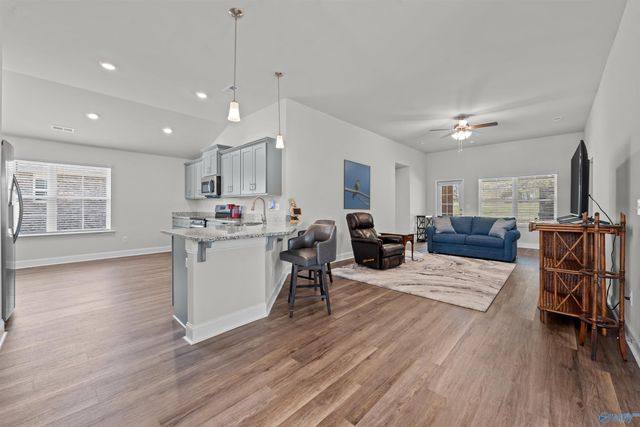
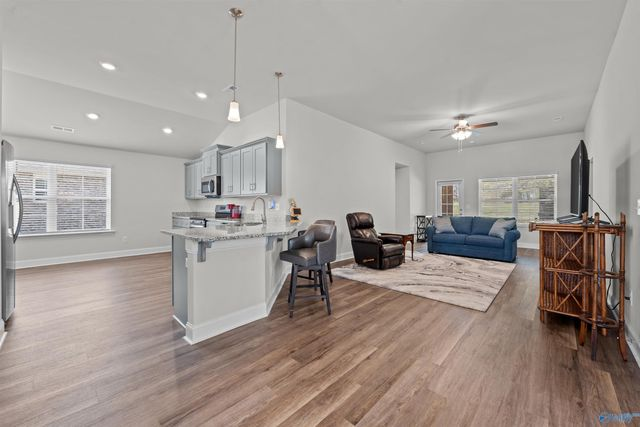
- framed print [343,159,371,211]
